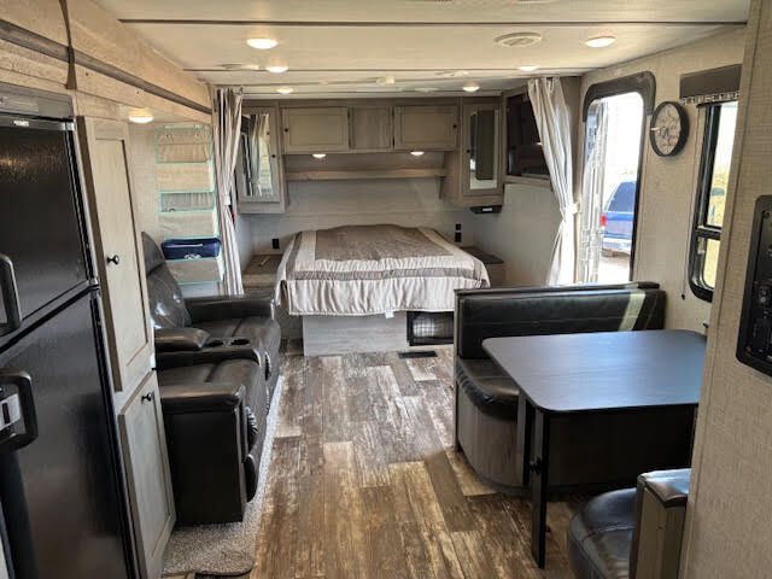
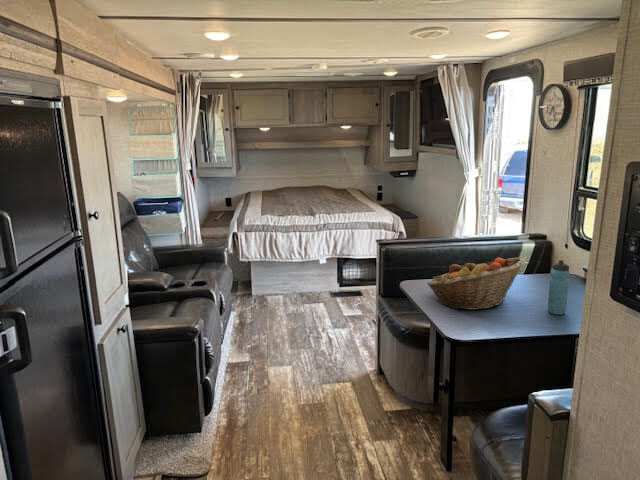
+ fruit basket [426,257,526,311]
+ water bottle [547,259,571,316]
